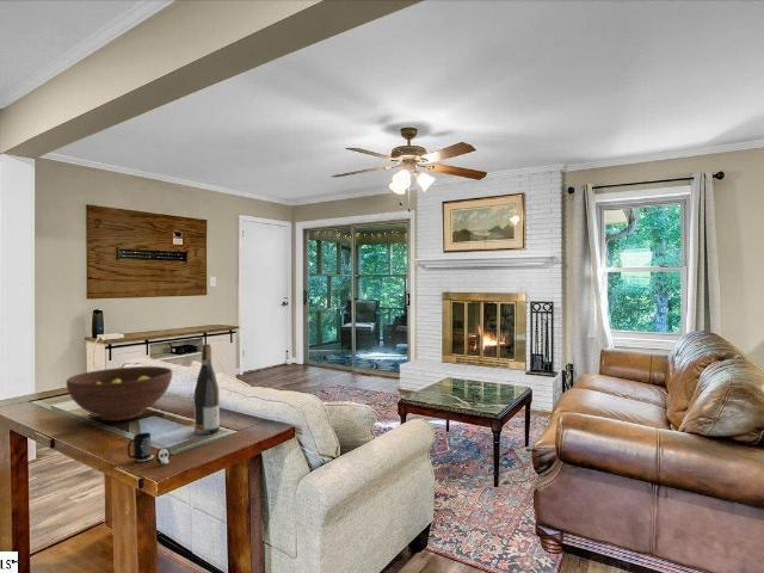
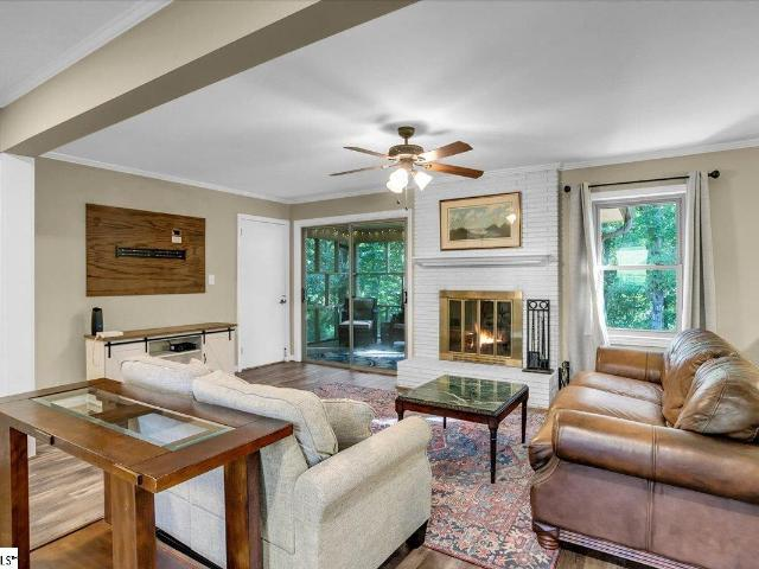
- wine bottle [193,343,221,436]
- mug [127,431,172,466]
- fruit bowl [66,365,173,421]
